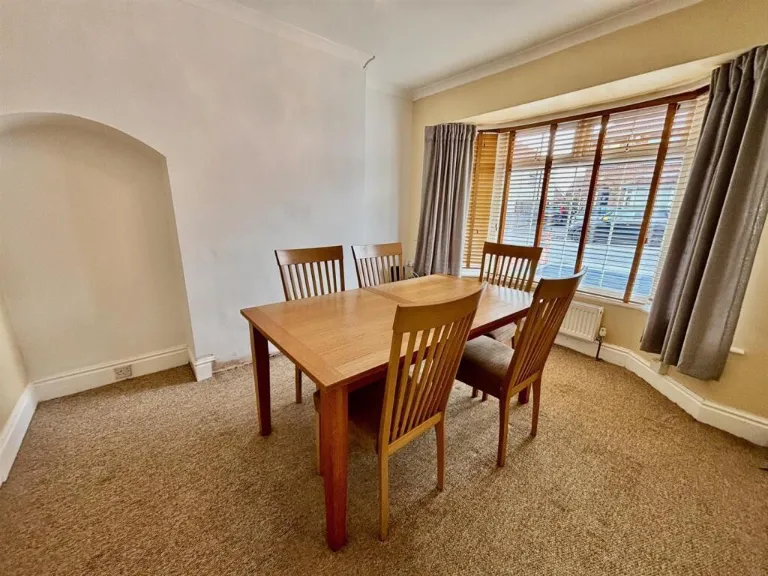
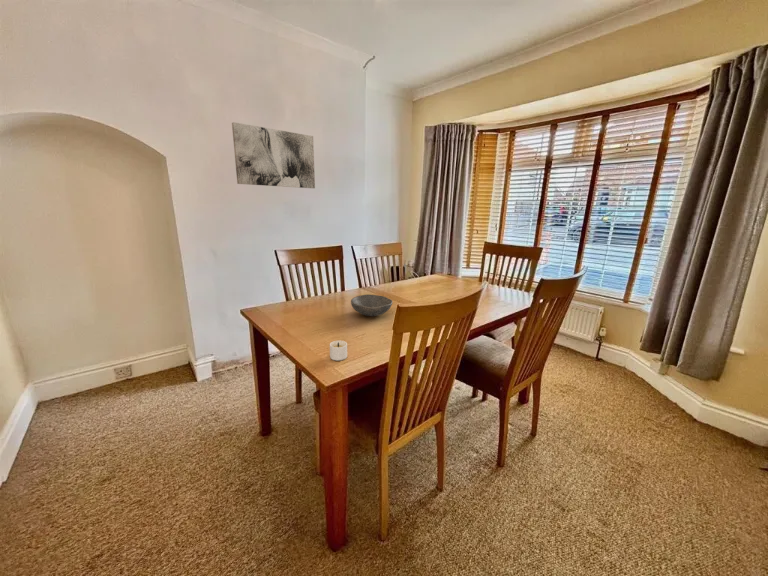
+ wall art [231,121,316,189]
+ bowl [350,294,393,317]
+ candle [329,340,348,361]
